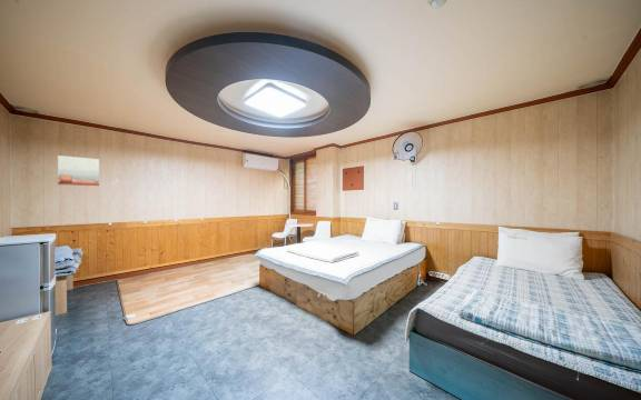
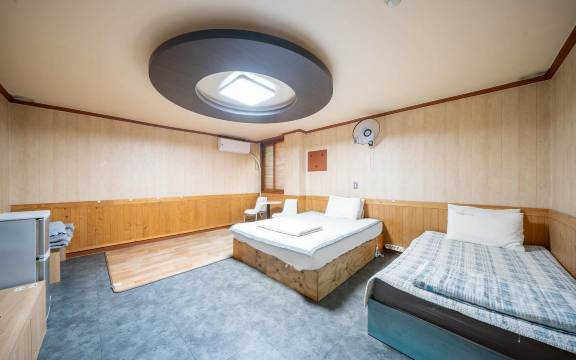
- wall art [57,154,100,187]
